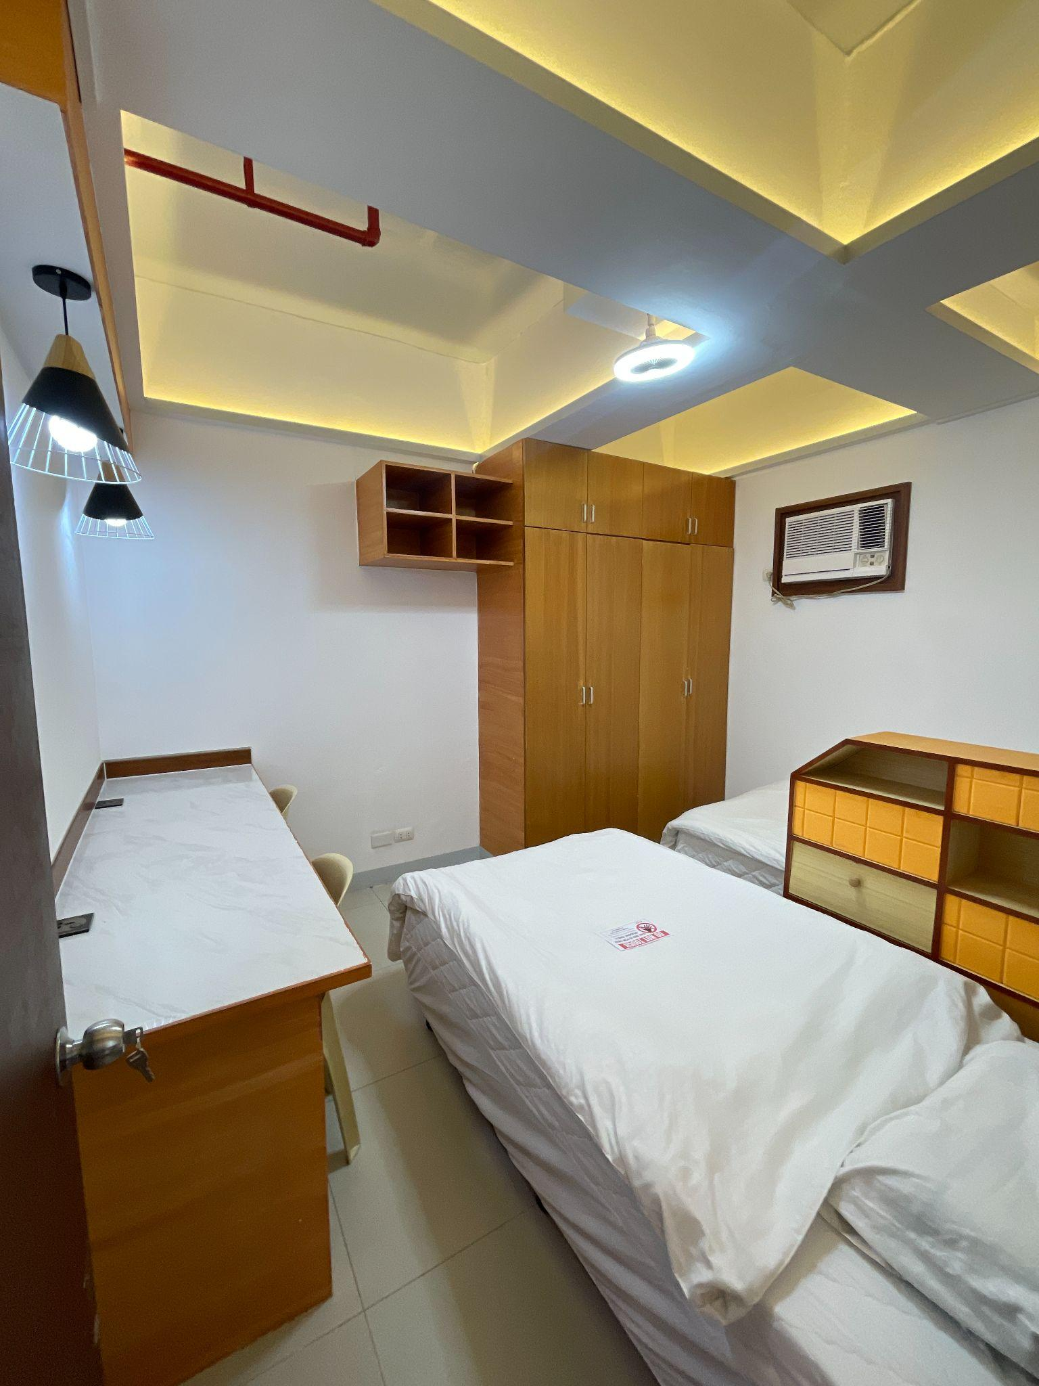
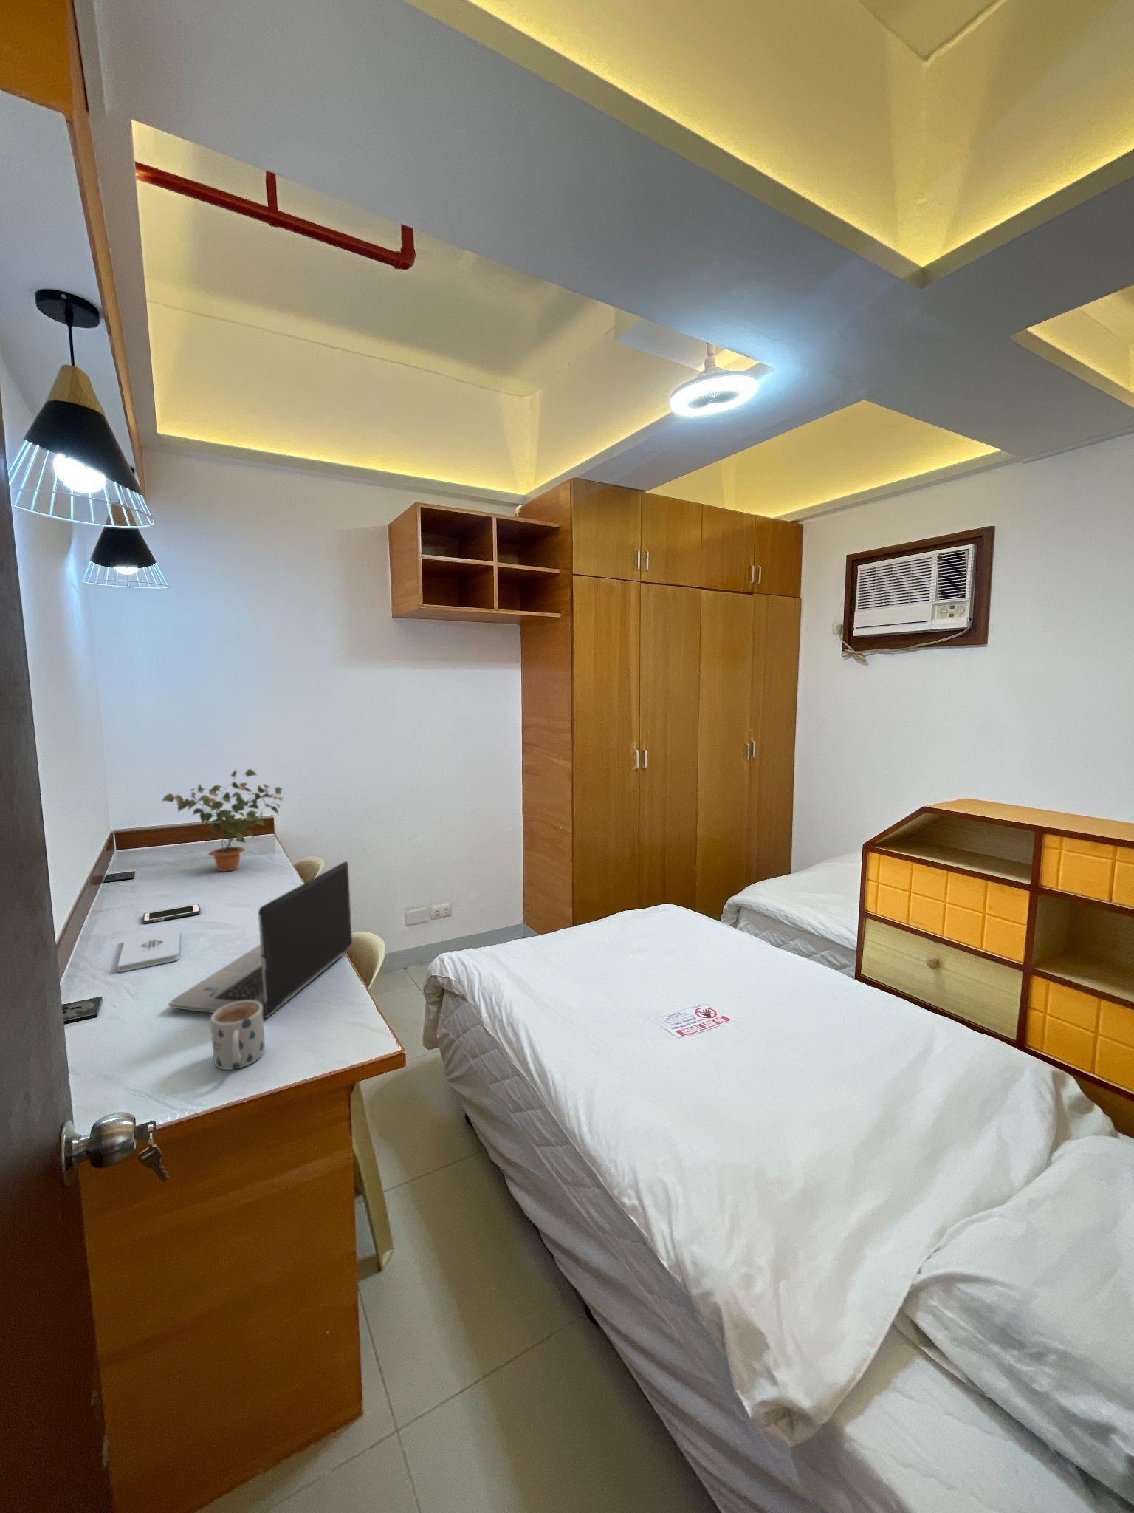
+ notepad [117,927,181,973]
+ laptop computer [168,860,353,1019]
+ cell phone [143,903,201,924]
+ mug [210,1001,266,1071]
+ potted plant [161,768,285,872]
